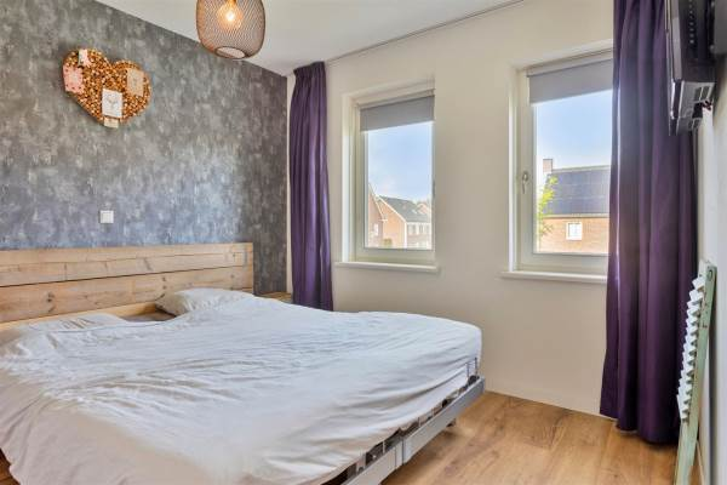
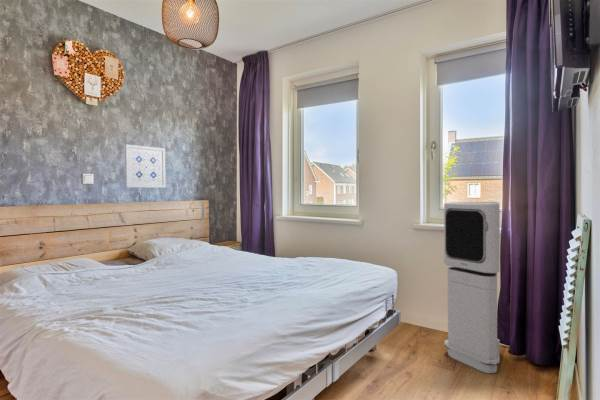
+ wall art [124,144,167,189]
+ air purifier [443,201,501,374]
